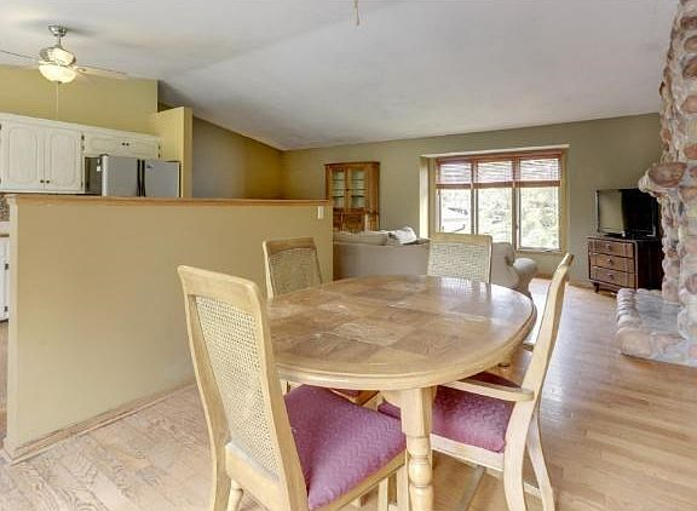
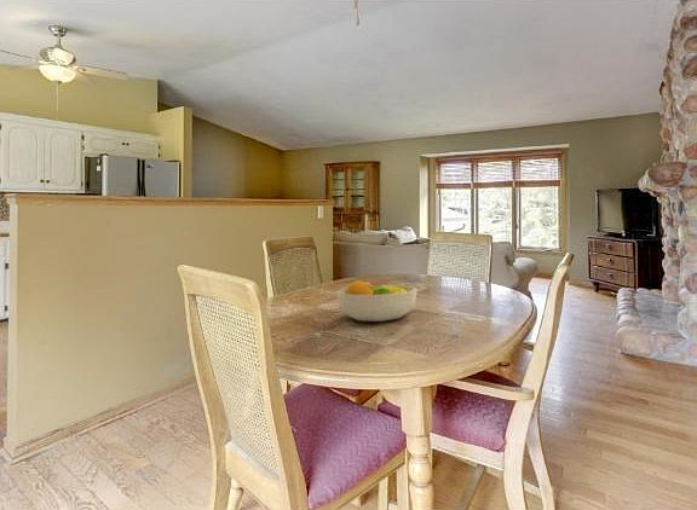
+ fruit bowl [335,279,419,323]
